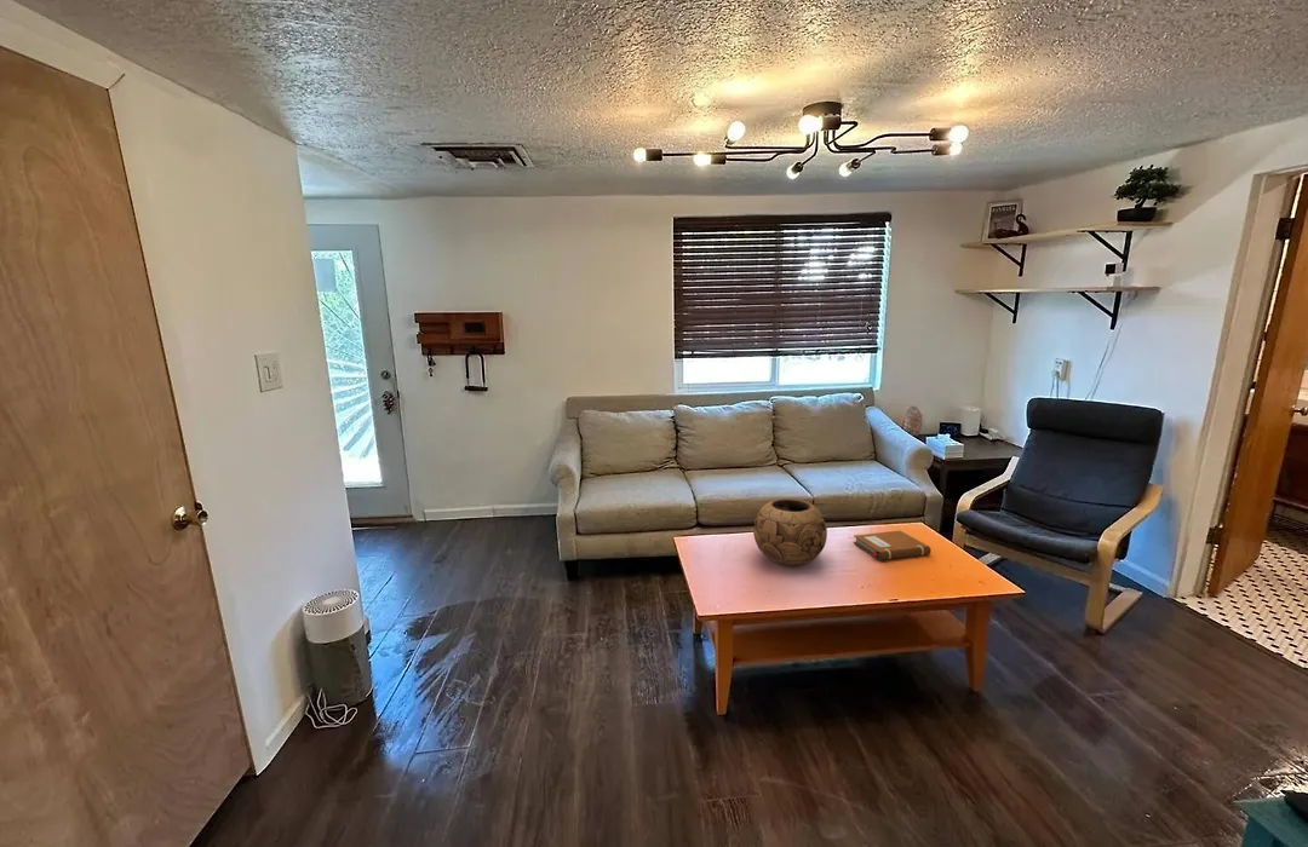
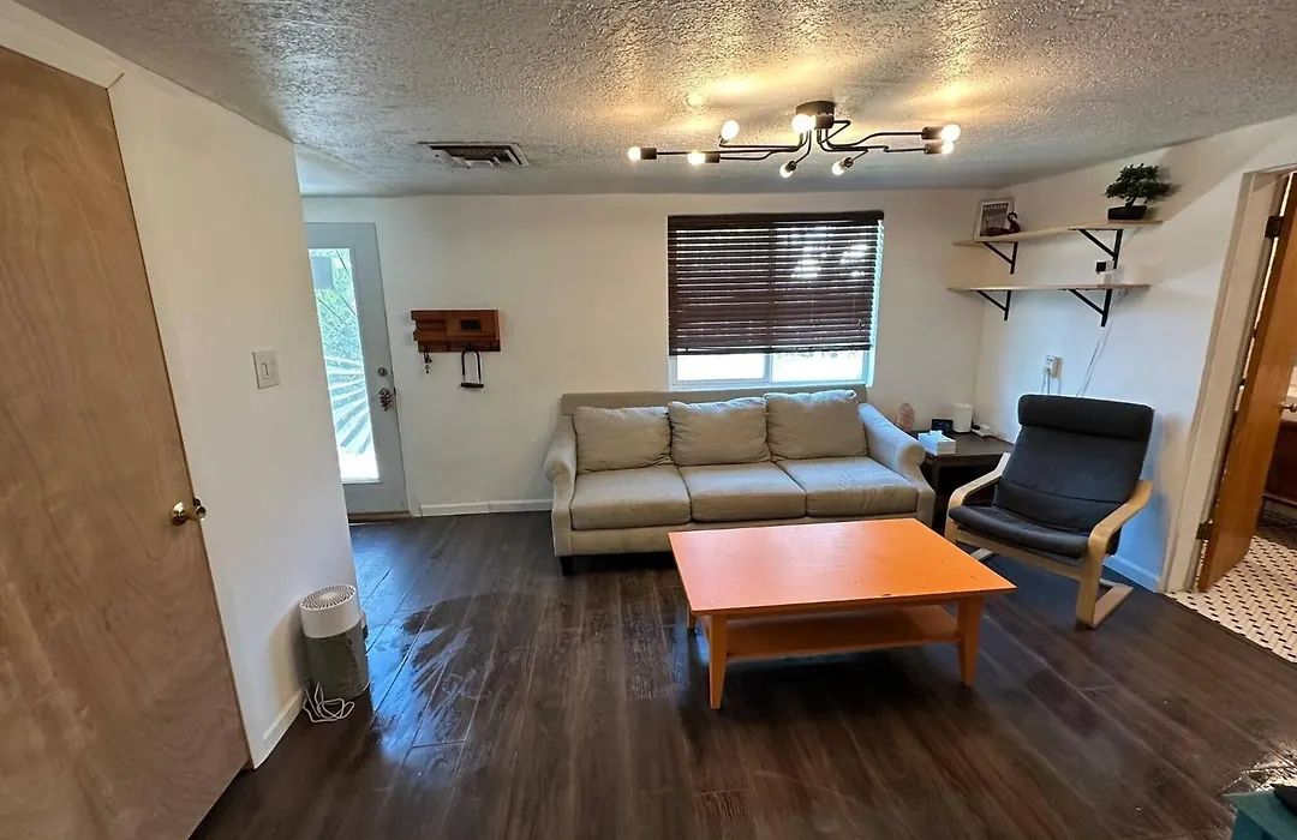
- decorative bowl [752,497,828,567]
- notebook [853,530,933,561]
